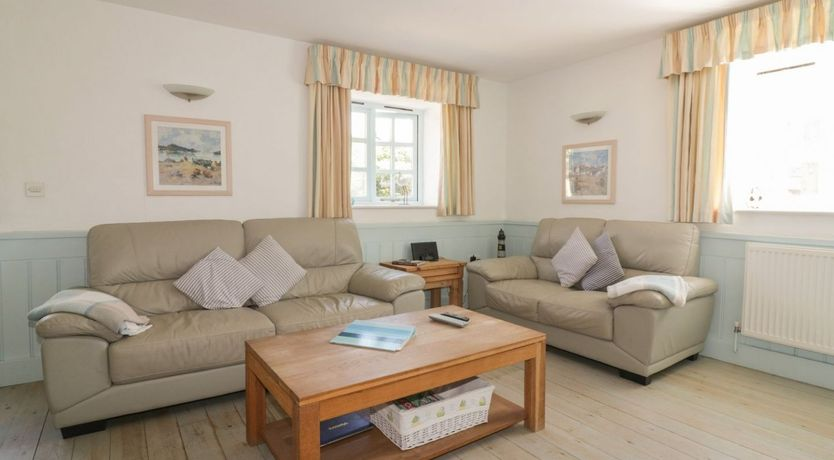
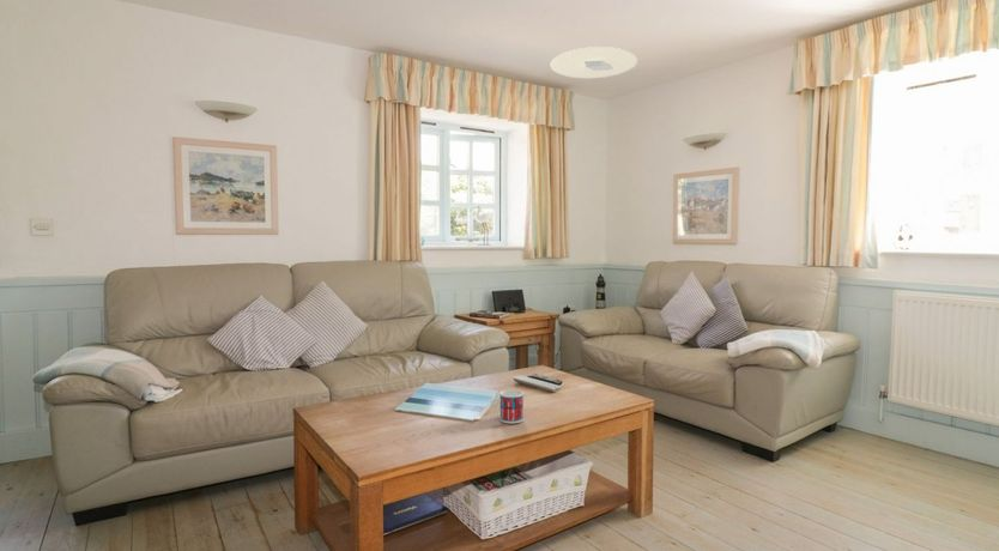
+ ceiling light [550,46,638,79]
+ mug [489,389,525,424]
